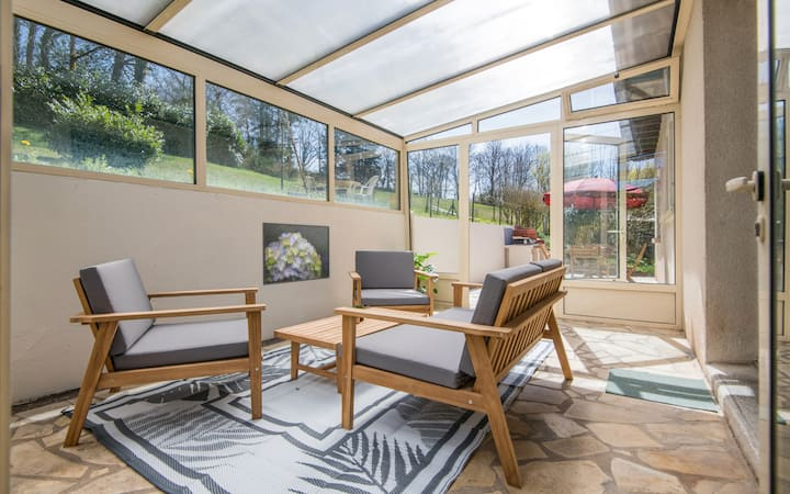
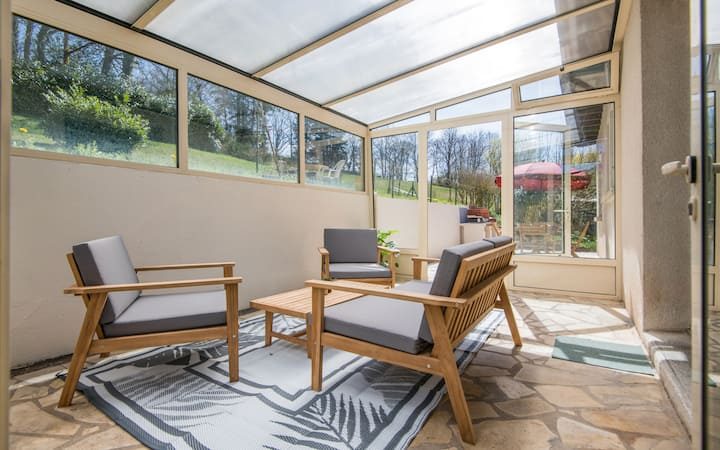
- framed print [261,222,330,287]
